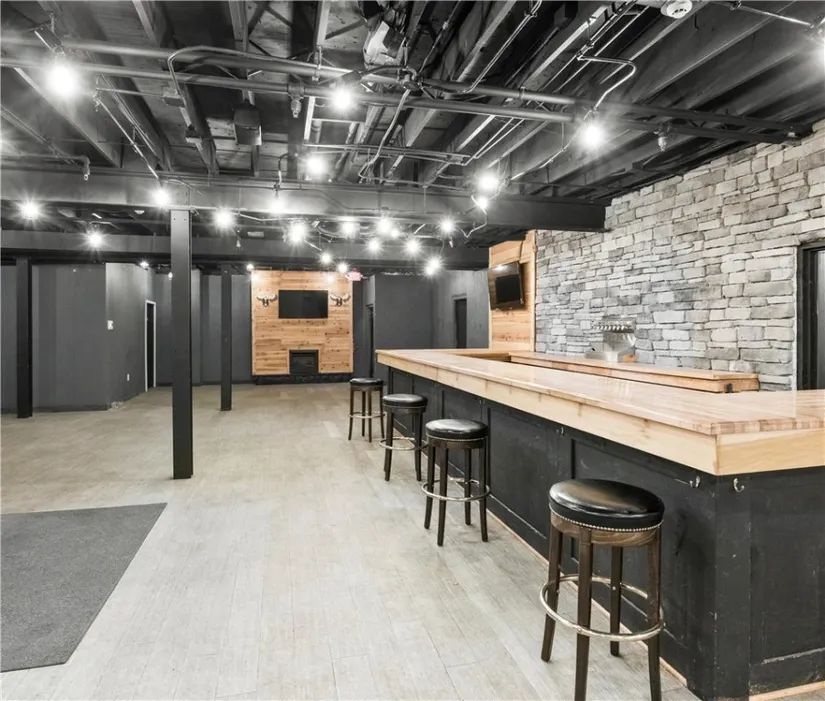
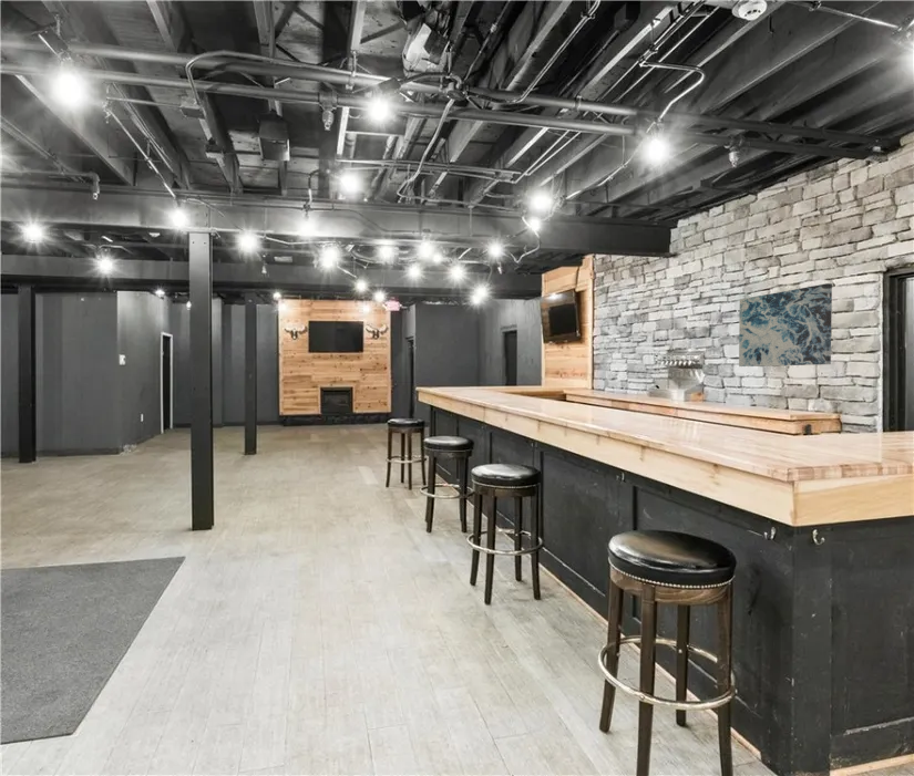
+ wall art [738,282,833,368]
